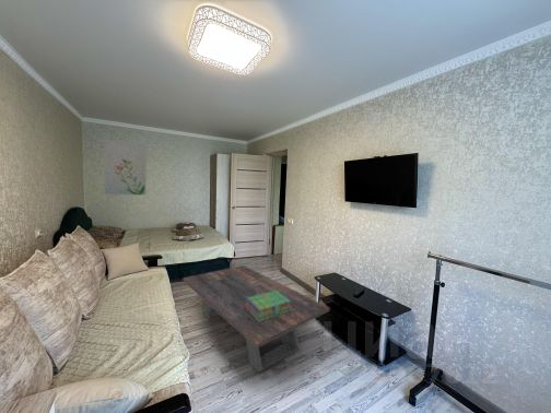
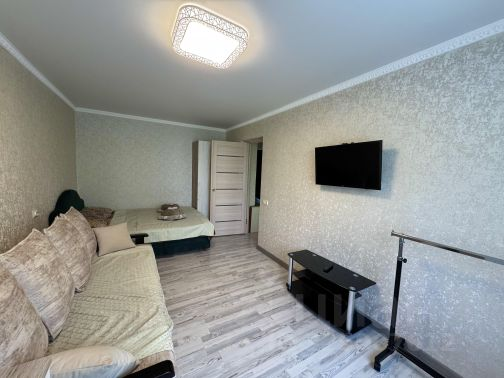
- wall art [103,139,148,196]
- coffee table [181,264,330,374]
- stack of books [245,291,292,321]
